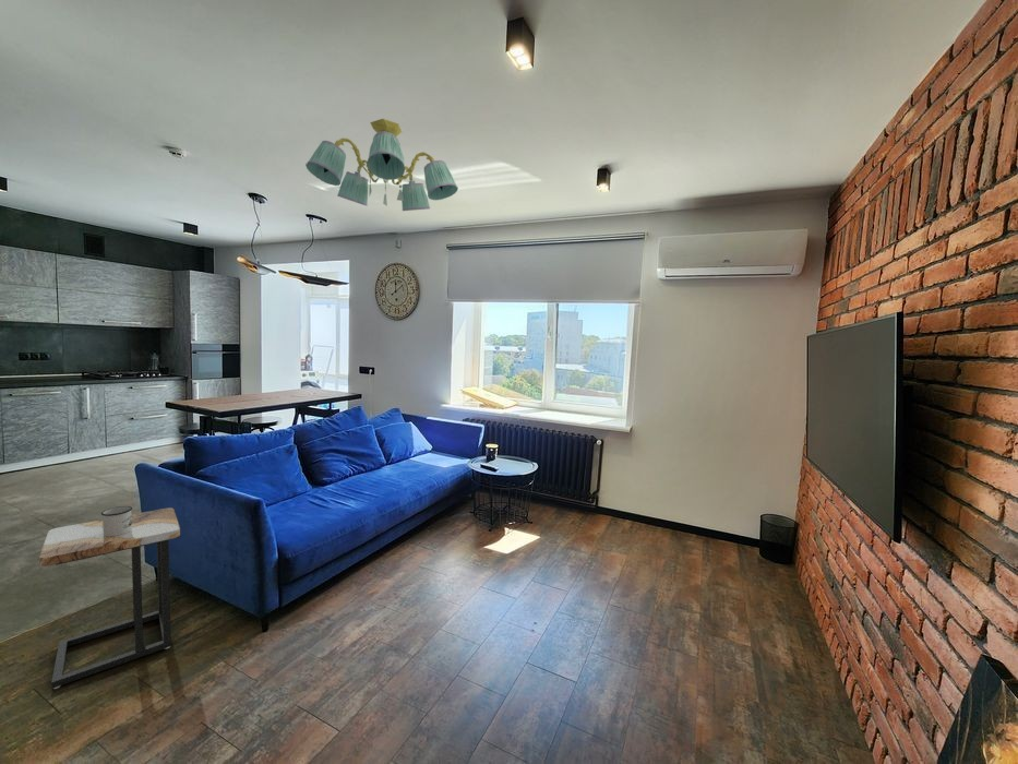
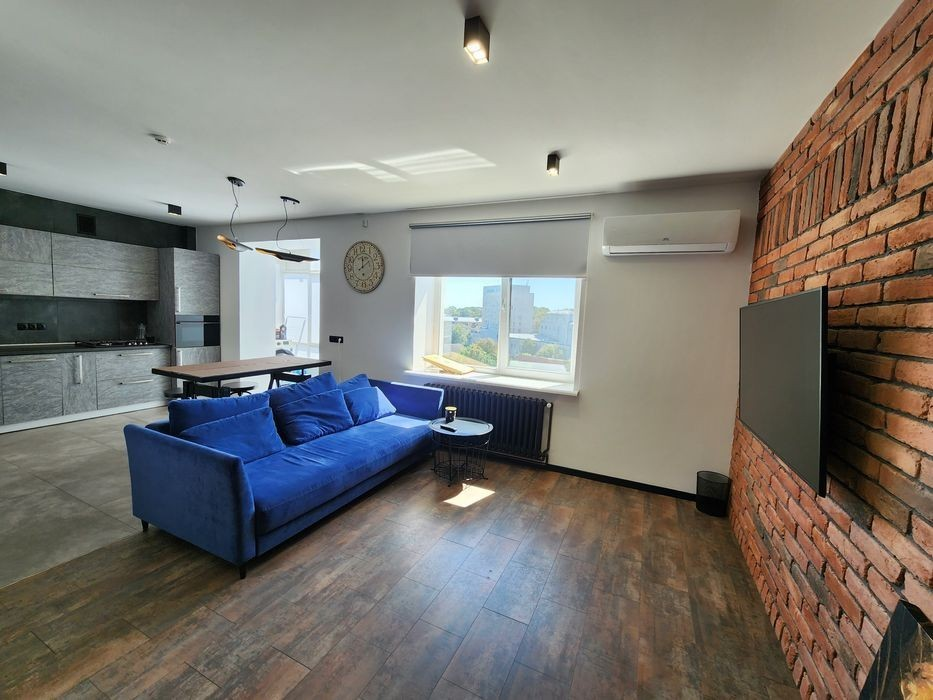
- mug [100,505,133,537]
- chandelier [304,118,459,212]
- side table [38,506,181,690]
